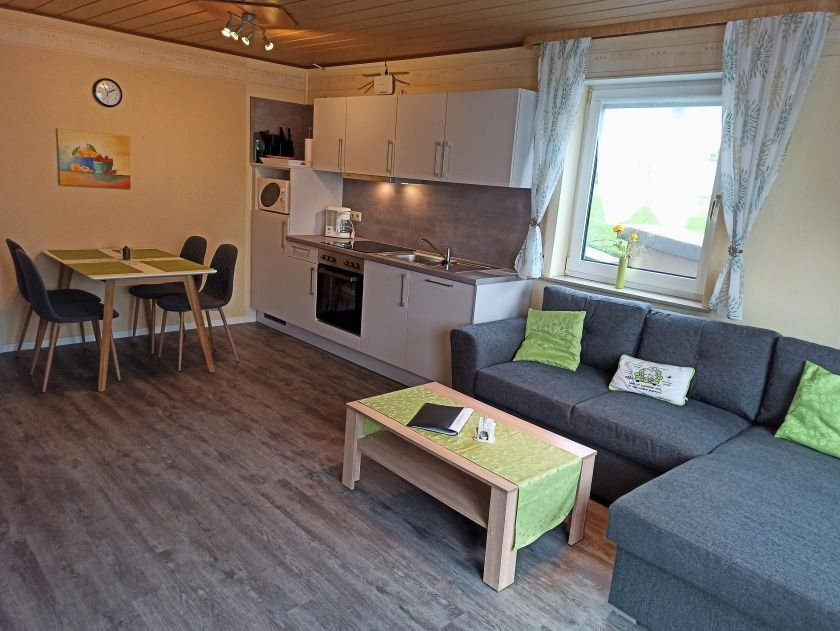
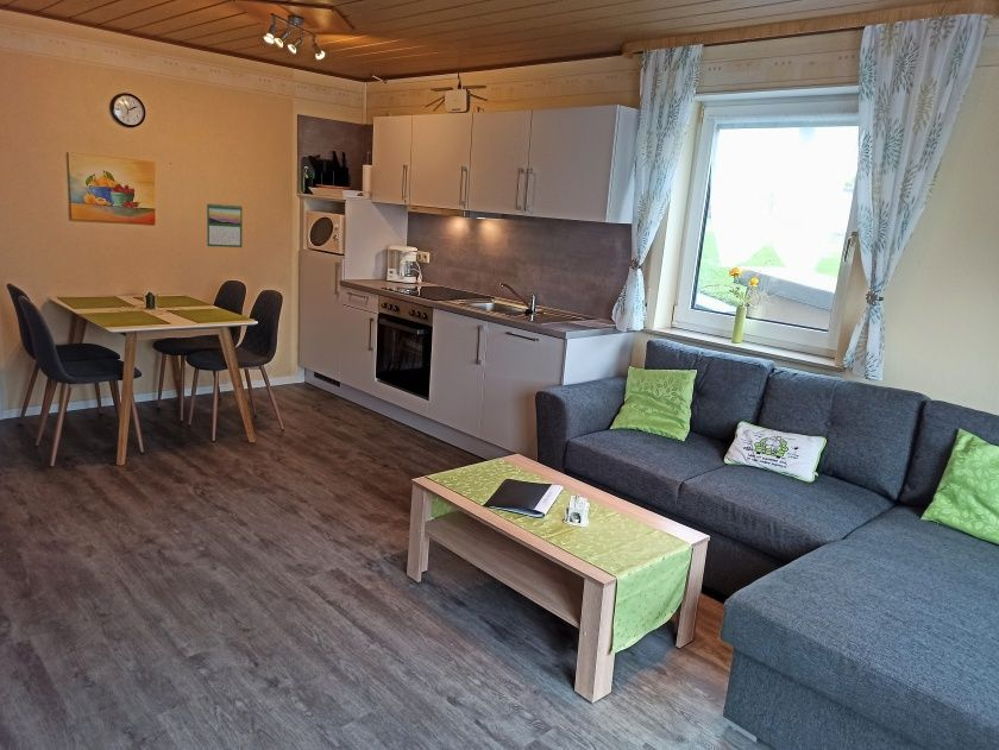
+ calendar [206,202,243,248]
